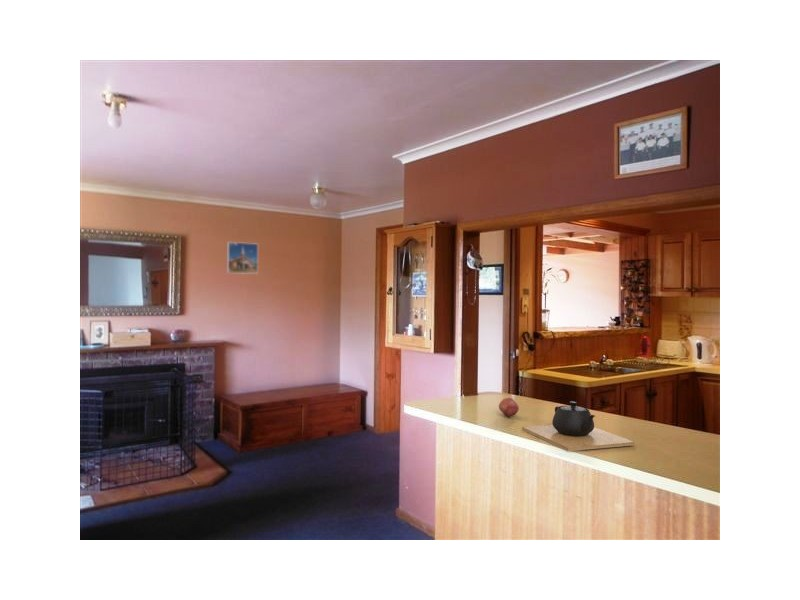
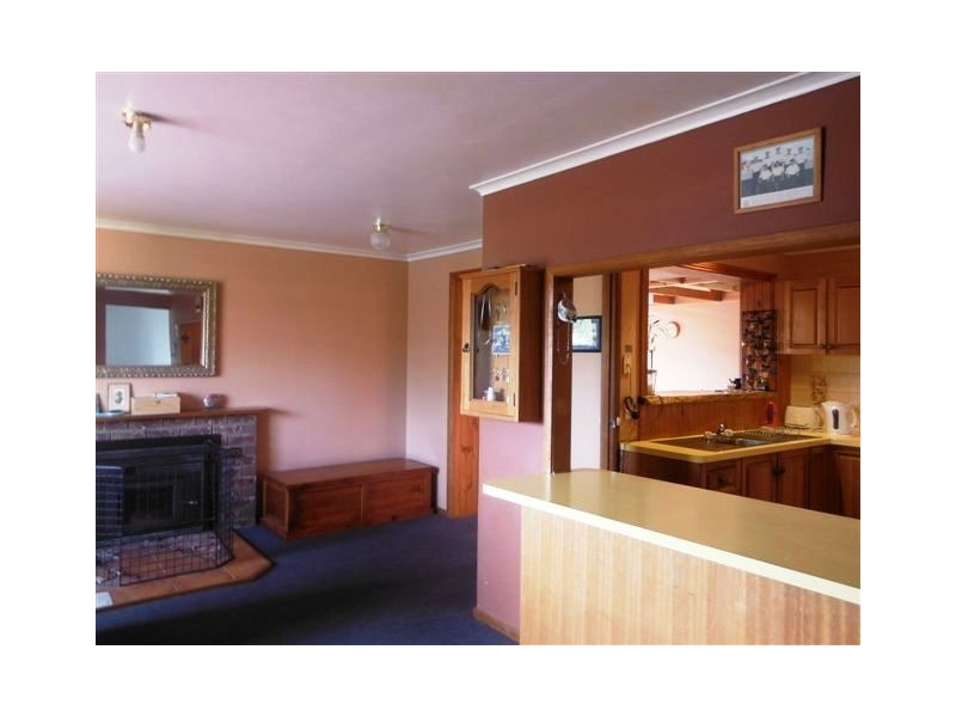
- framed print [226,241,259,275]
- teapot [521,401,636,452]
- fruit [498,397,520,418]
